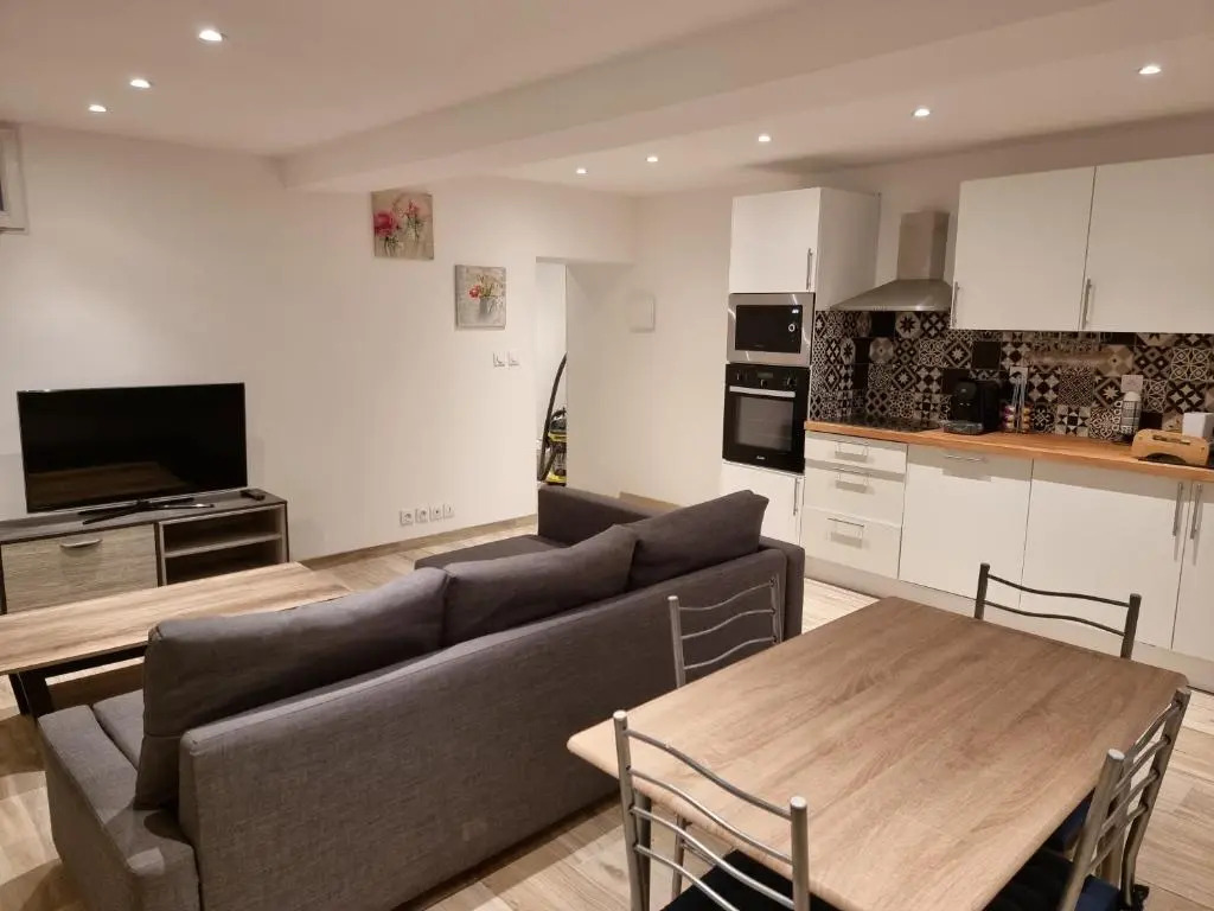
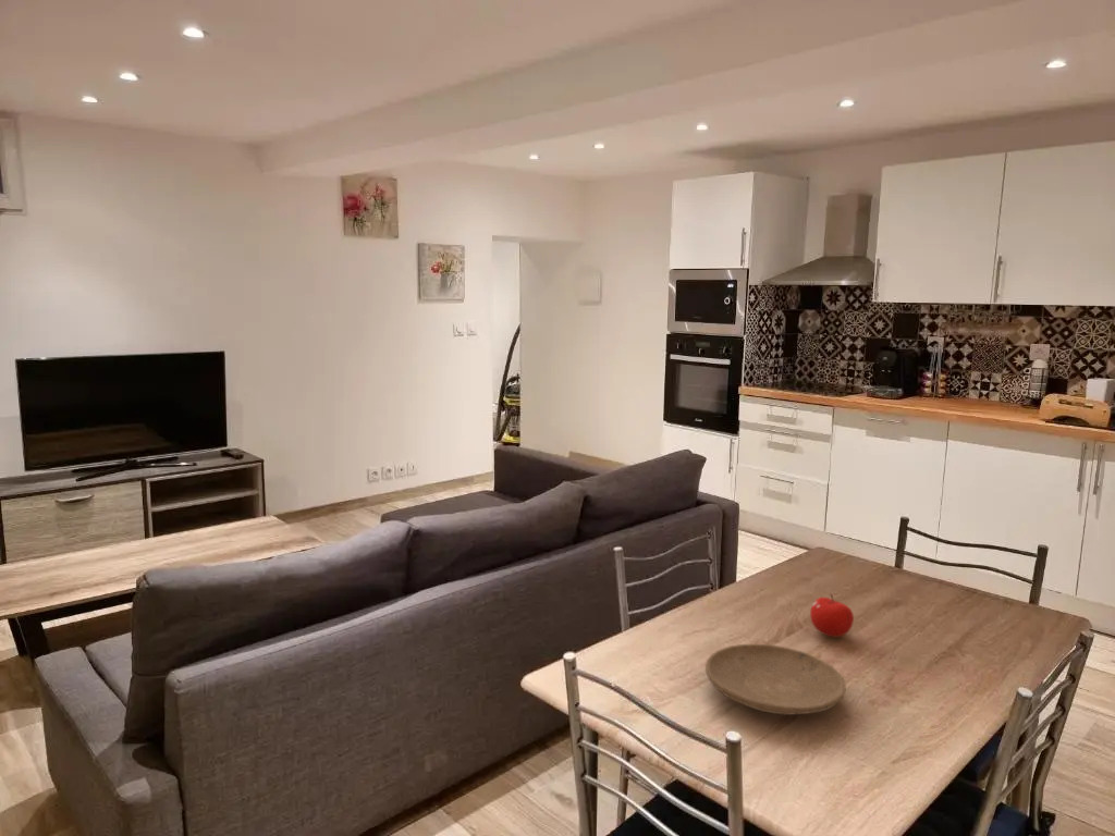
+ plate [704,643,847,716]
+ fruit [809,592,855,638]
